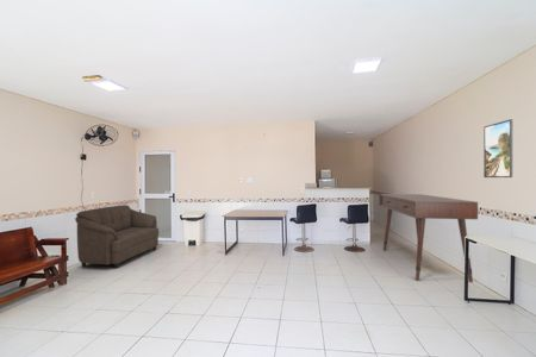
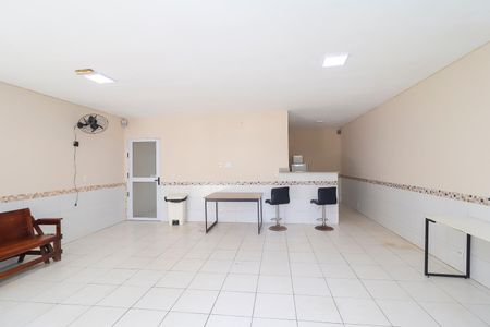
- desk [378,193,479,283]
- sofa [74,203,160,270]
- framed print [482,118,513,178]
